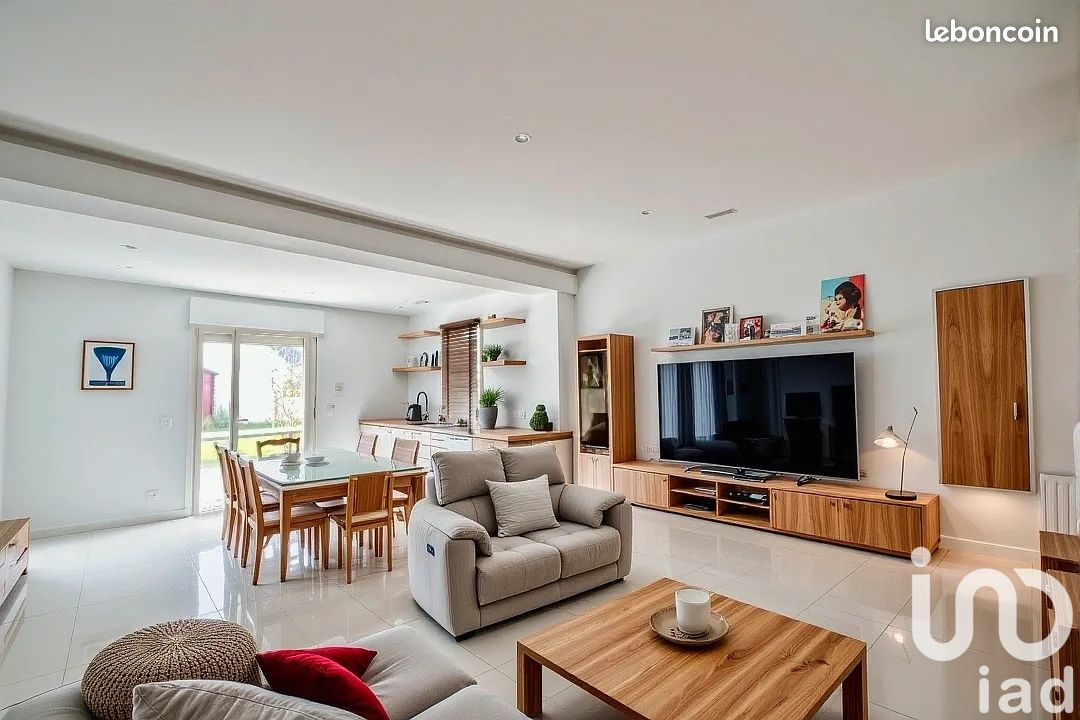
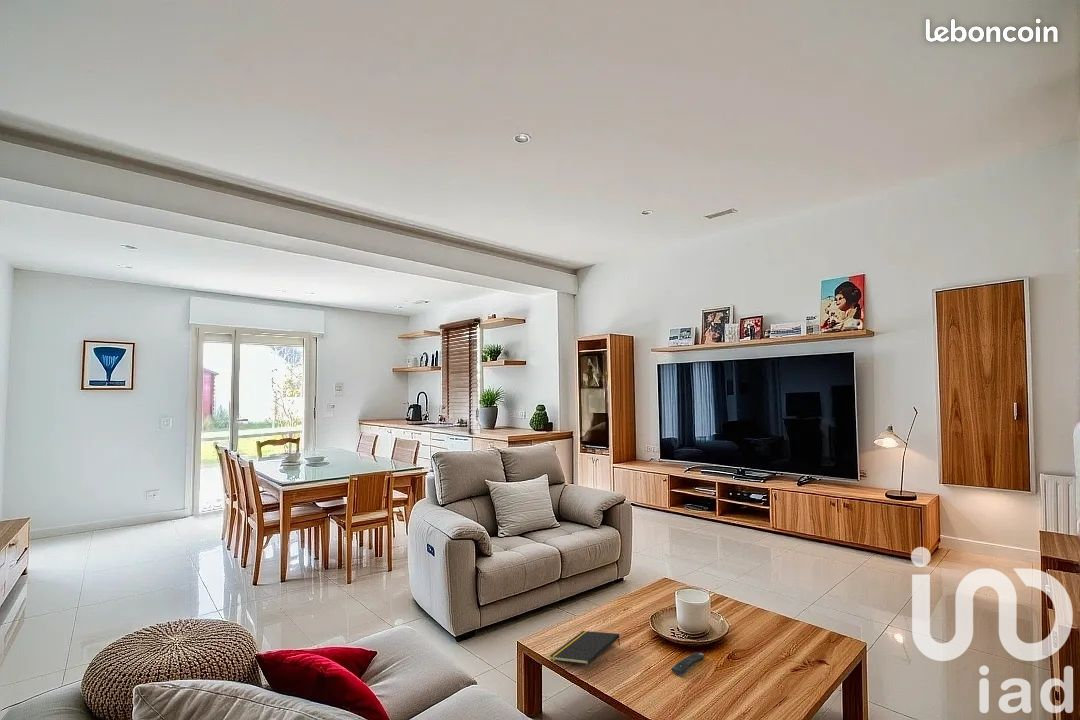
+ notepad [549,630,621,666]
+ remote control [671,651,706,677]
